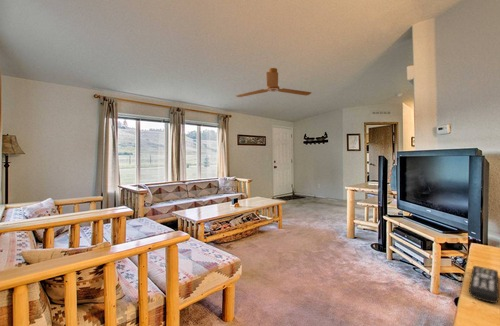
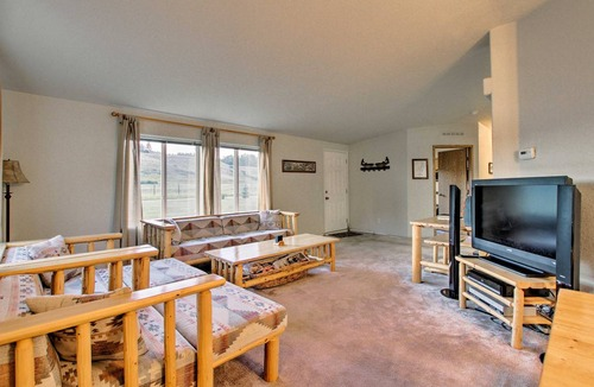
- remote control [468,265,500,304]
- ceiling fan [235,67,312,98]
